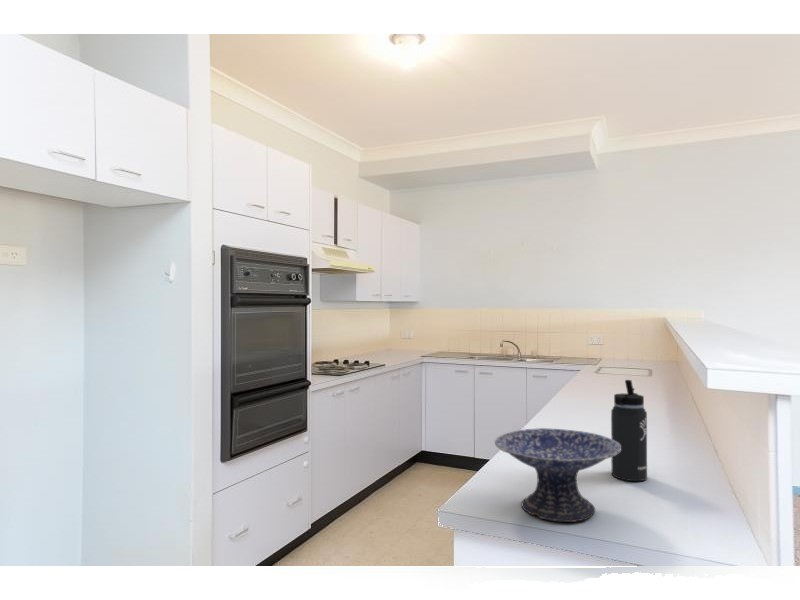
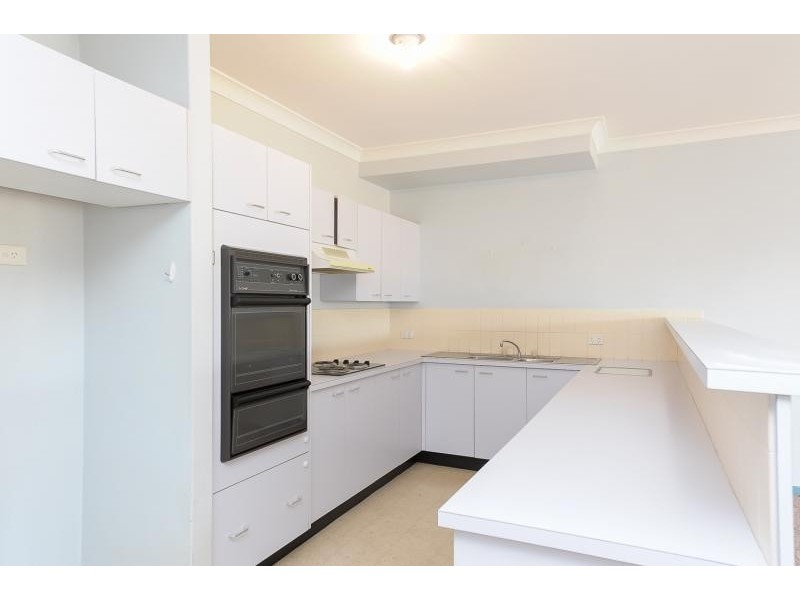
- thermos bottle [610,379,649,482]
- decorative bowl [494,427,621,523]
